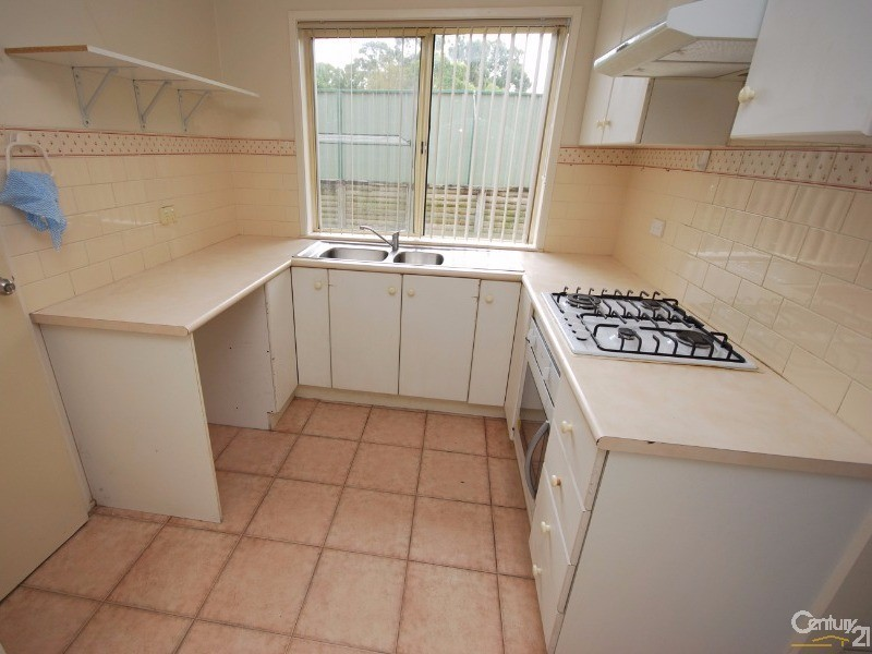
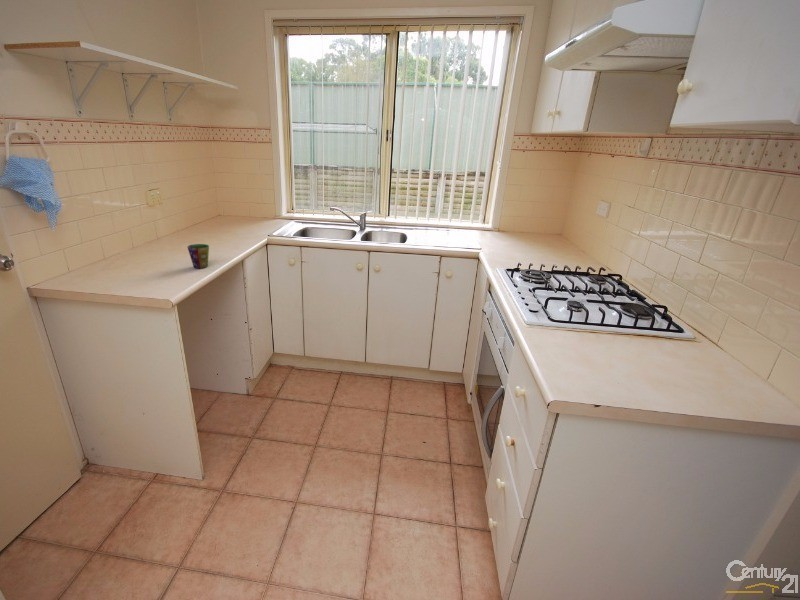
+ cup [186,243,210,269]
